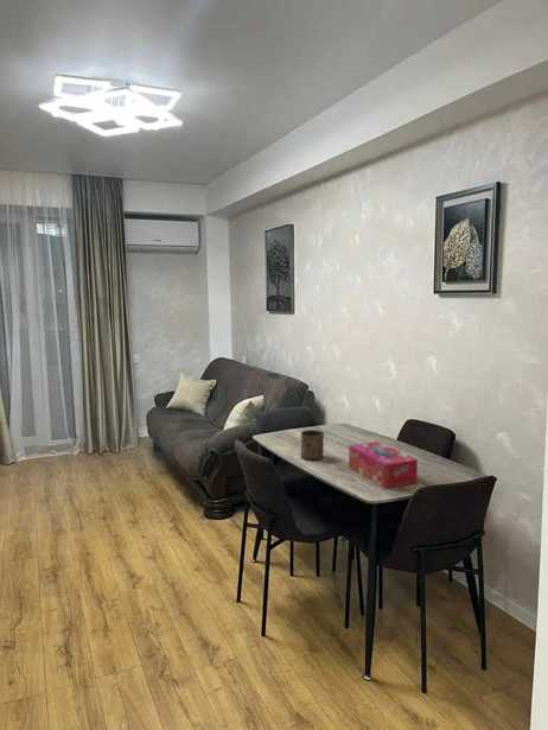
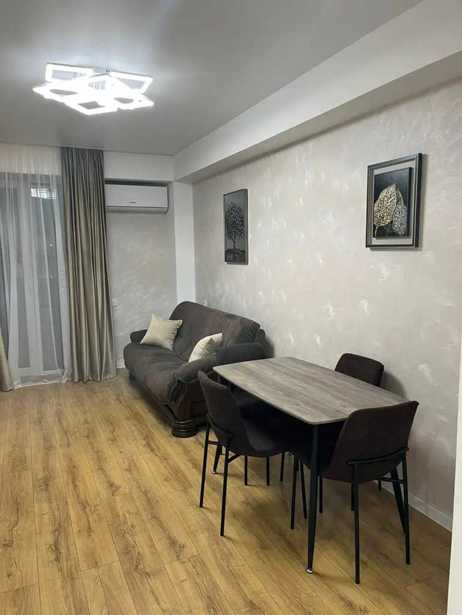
- cup [300,429,325,462]
- tissue box [348,440,419,490]
